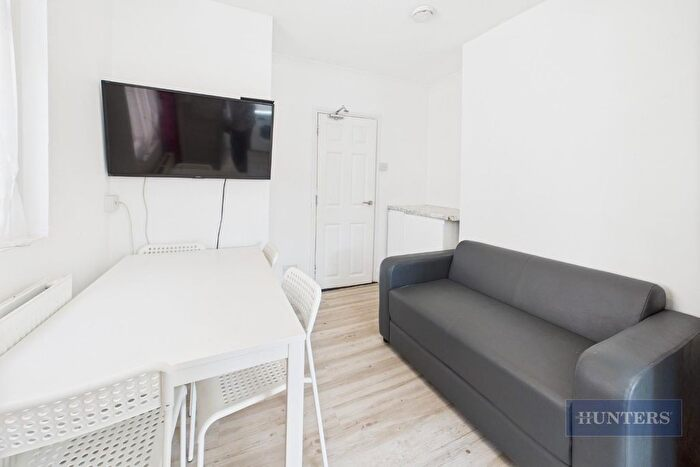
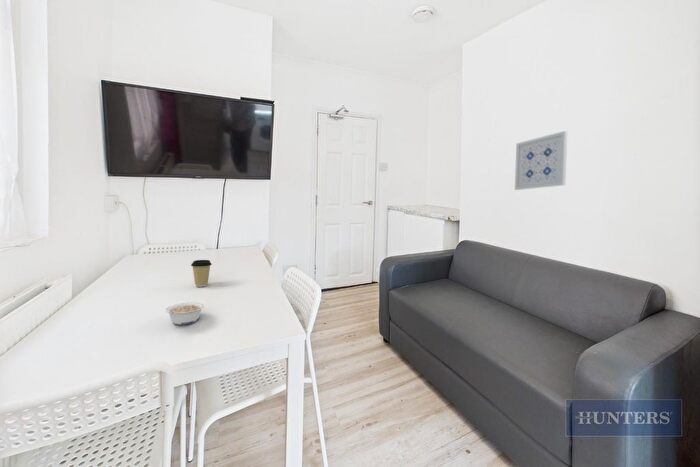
+ coffee cup [190,259,213,288]
+ wall art [514,130,568,191]
+ legume [165,302,205,325]
